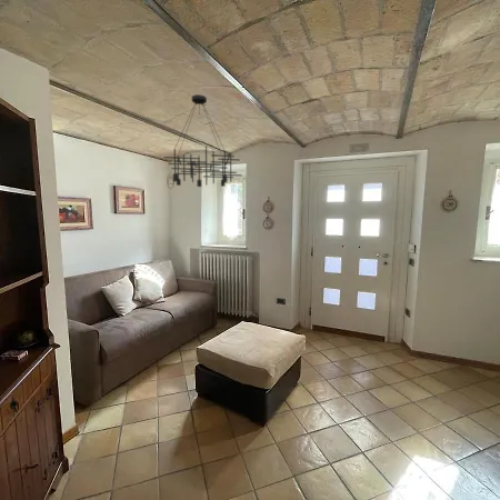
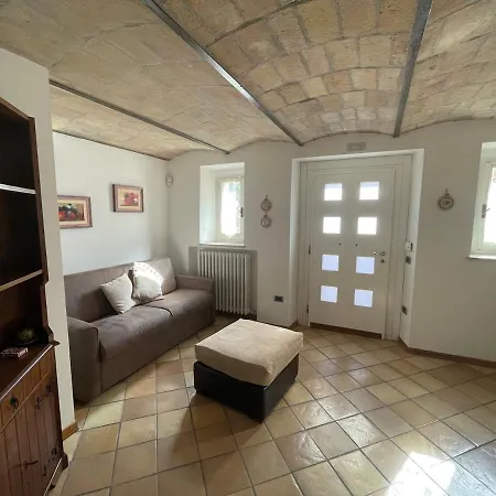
- chandelier [163,93,243,188]
